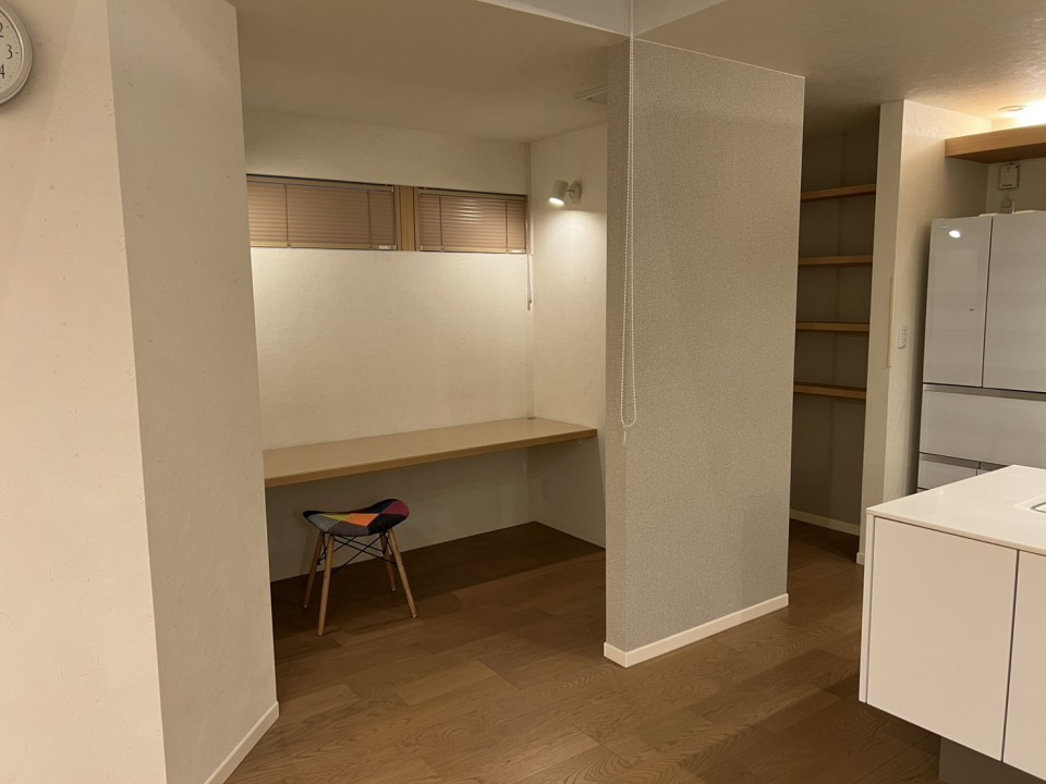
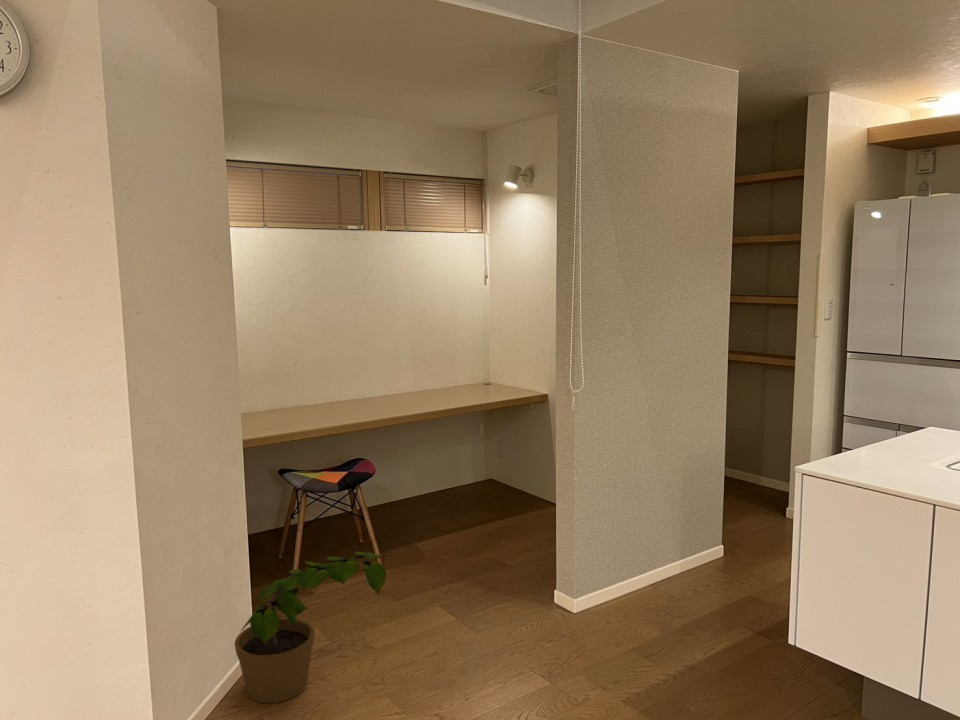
+ potted plant [234,551,387,704]
